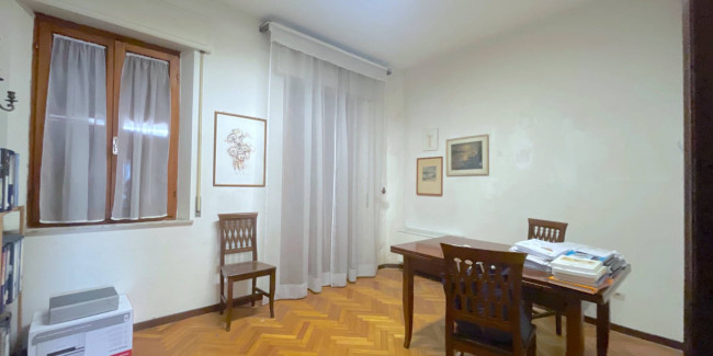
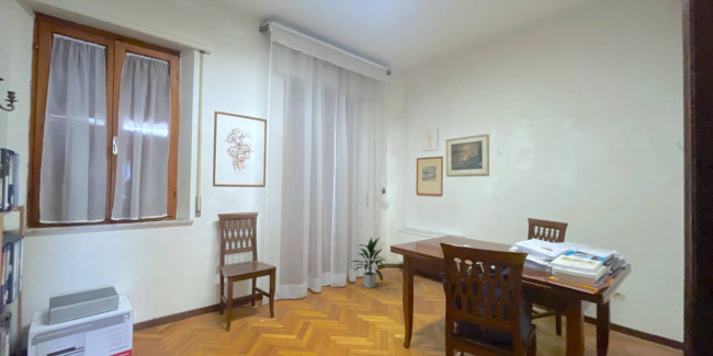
+ indoor plant [349,237,385,289]
